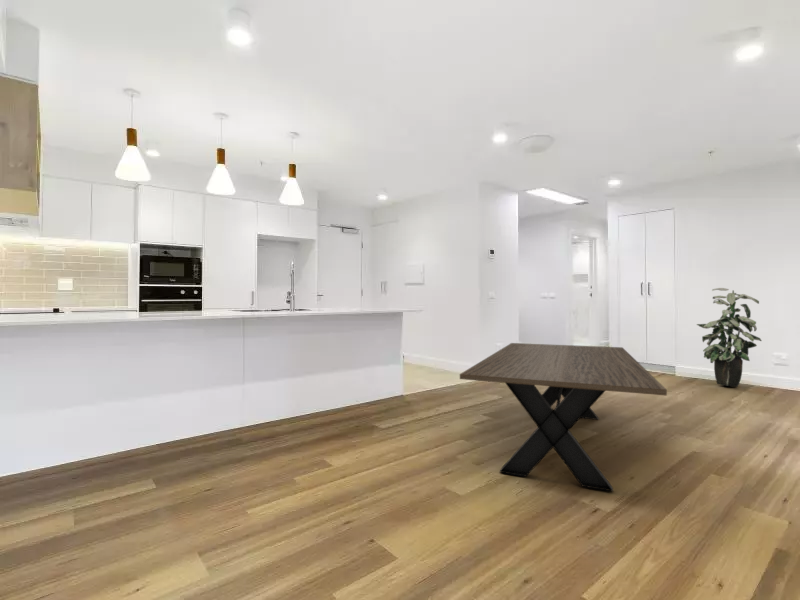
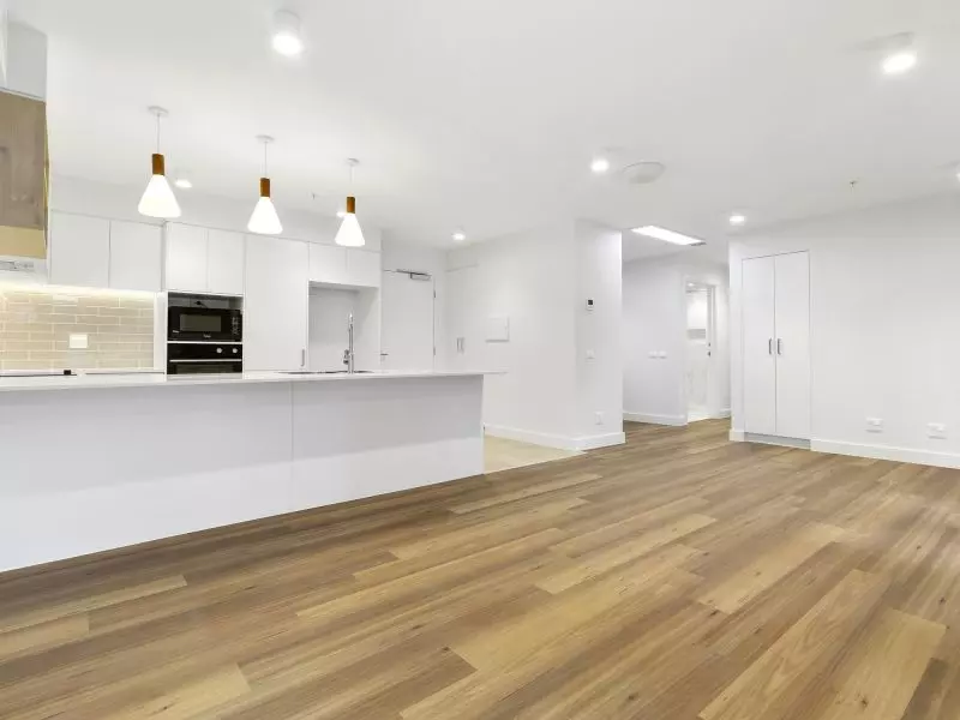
- dining table [459,342,668,493]
- indoor plant [696,287,763,388]
